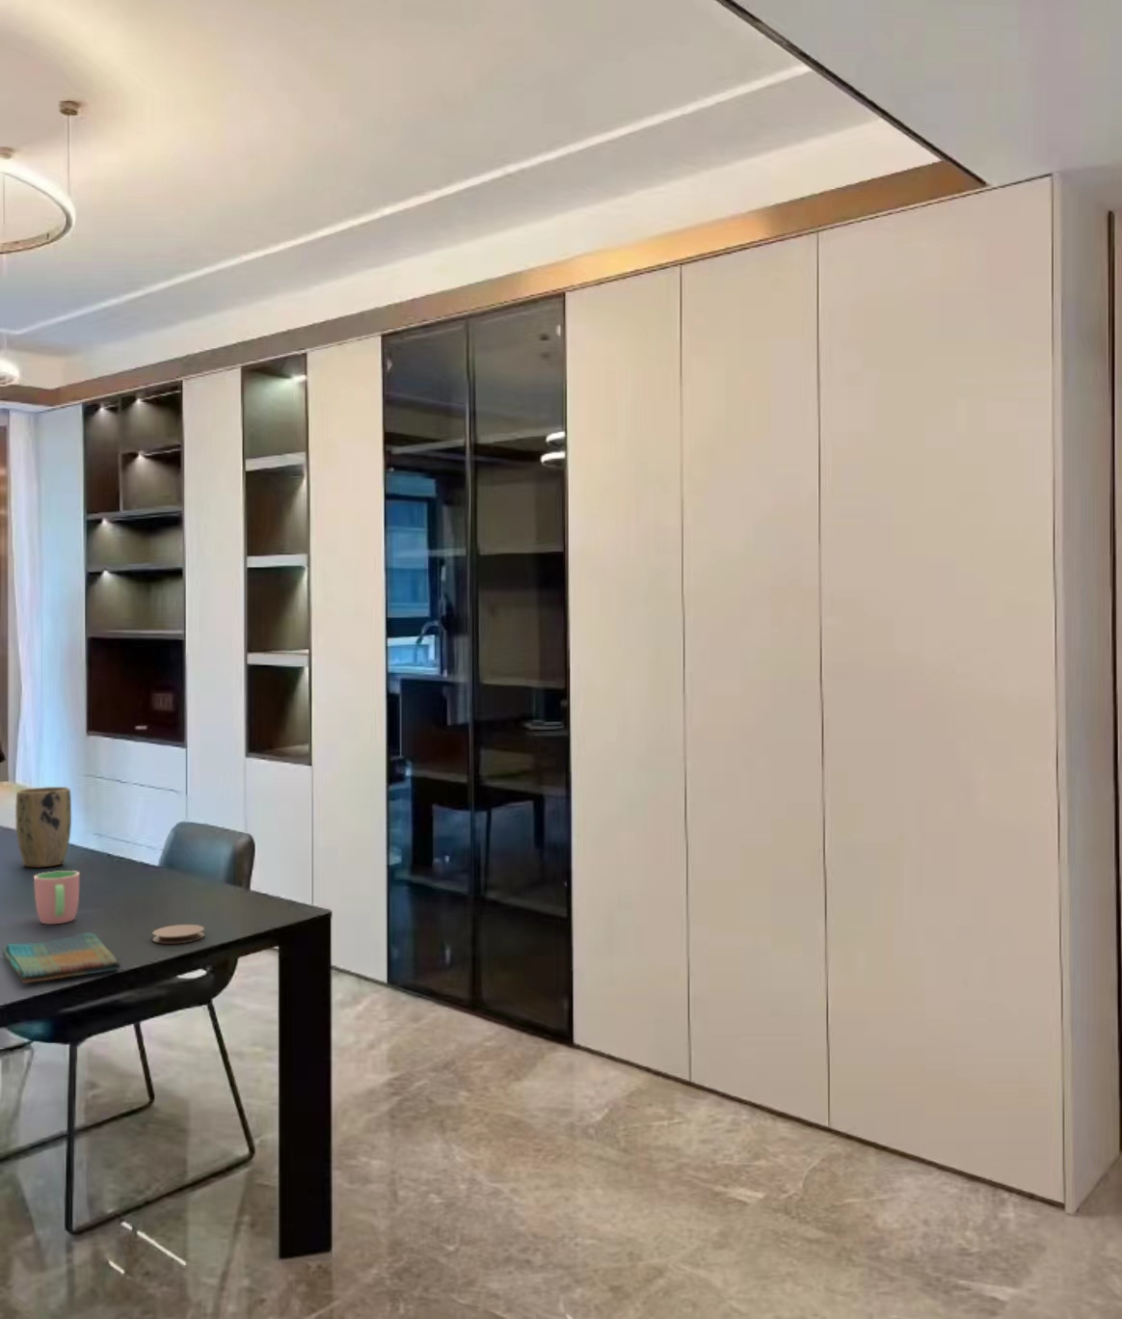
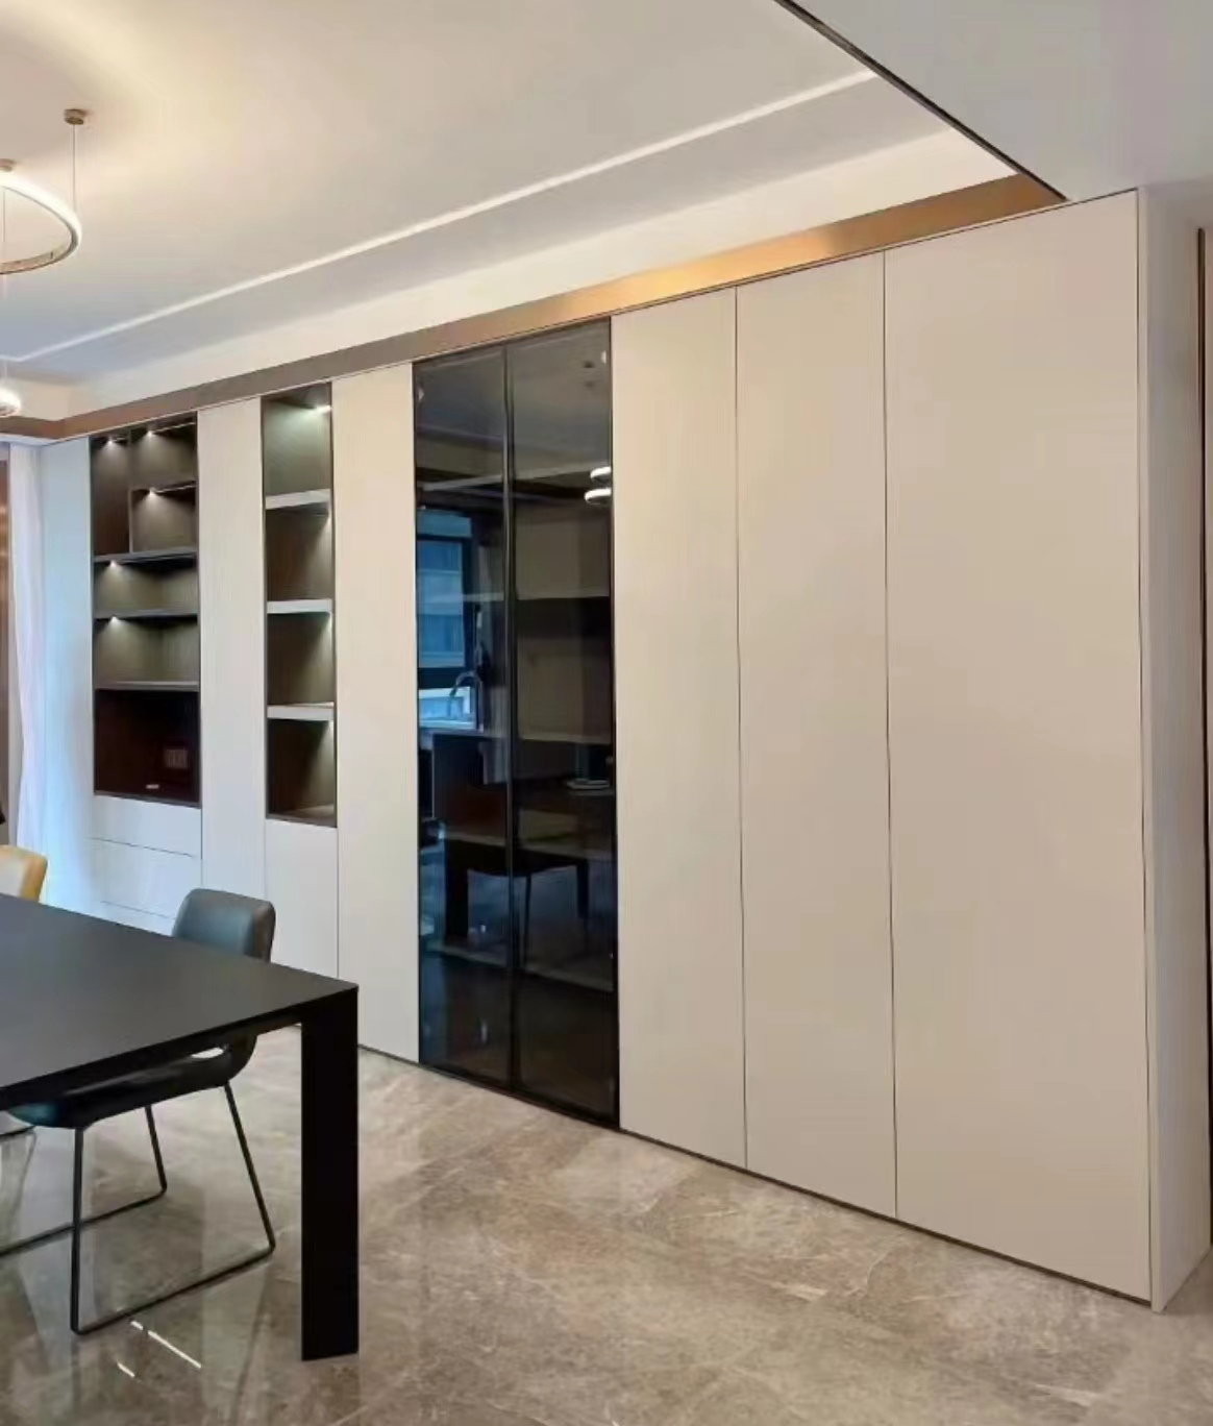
- dish towel [1,933,121,984]
- cup [32,869,80,925]
- coaster [151,924,205,945]
- plant pot [14,786,72,868]
